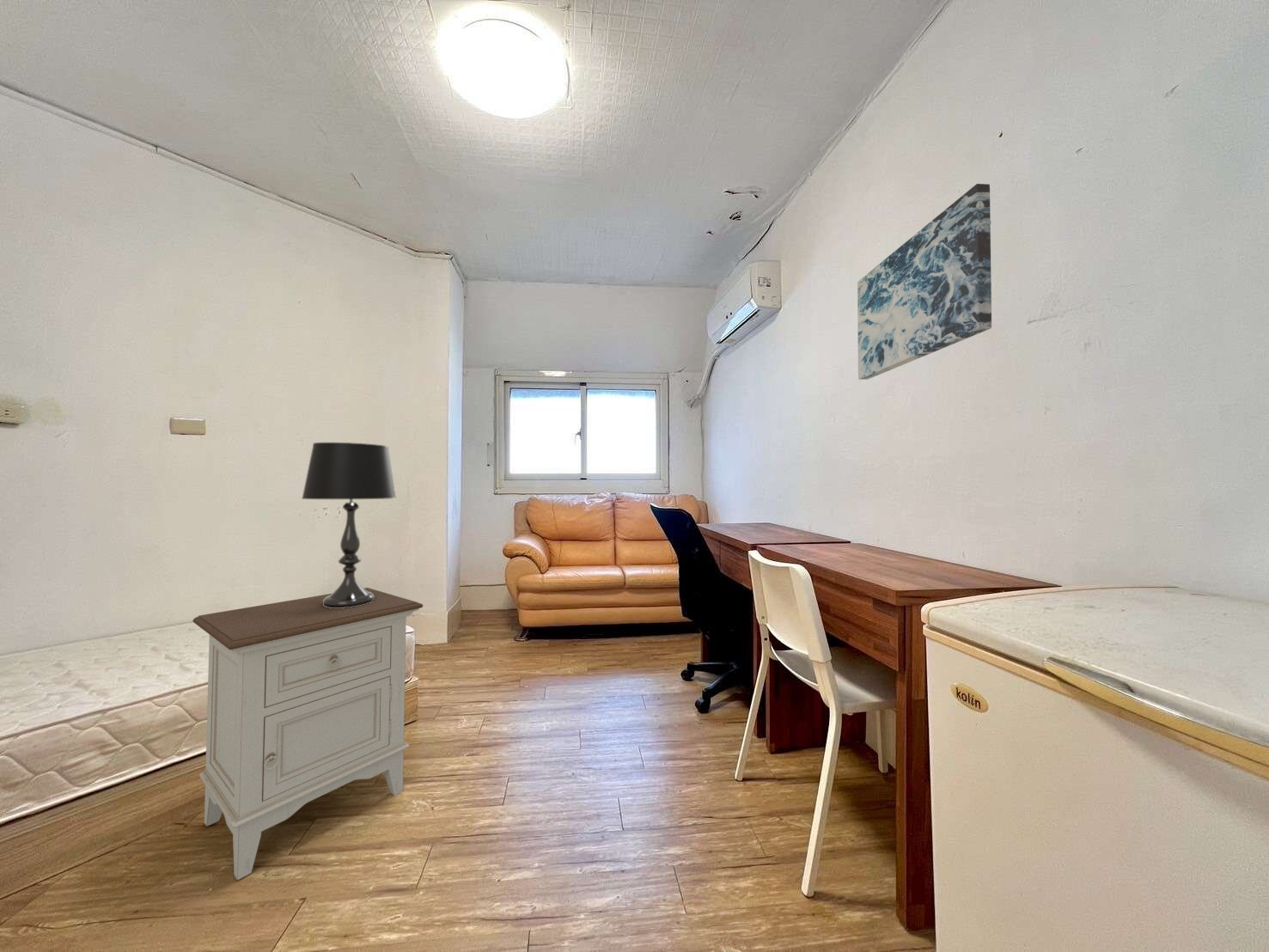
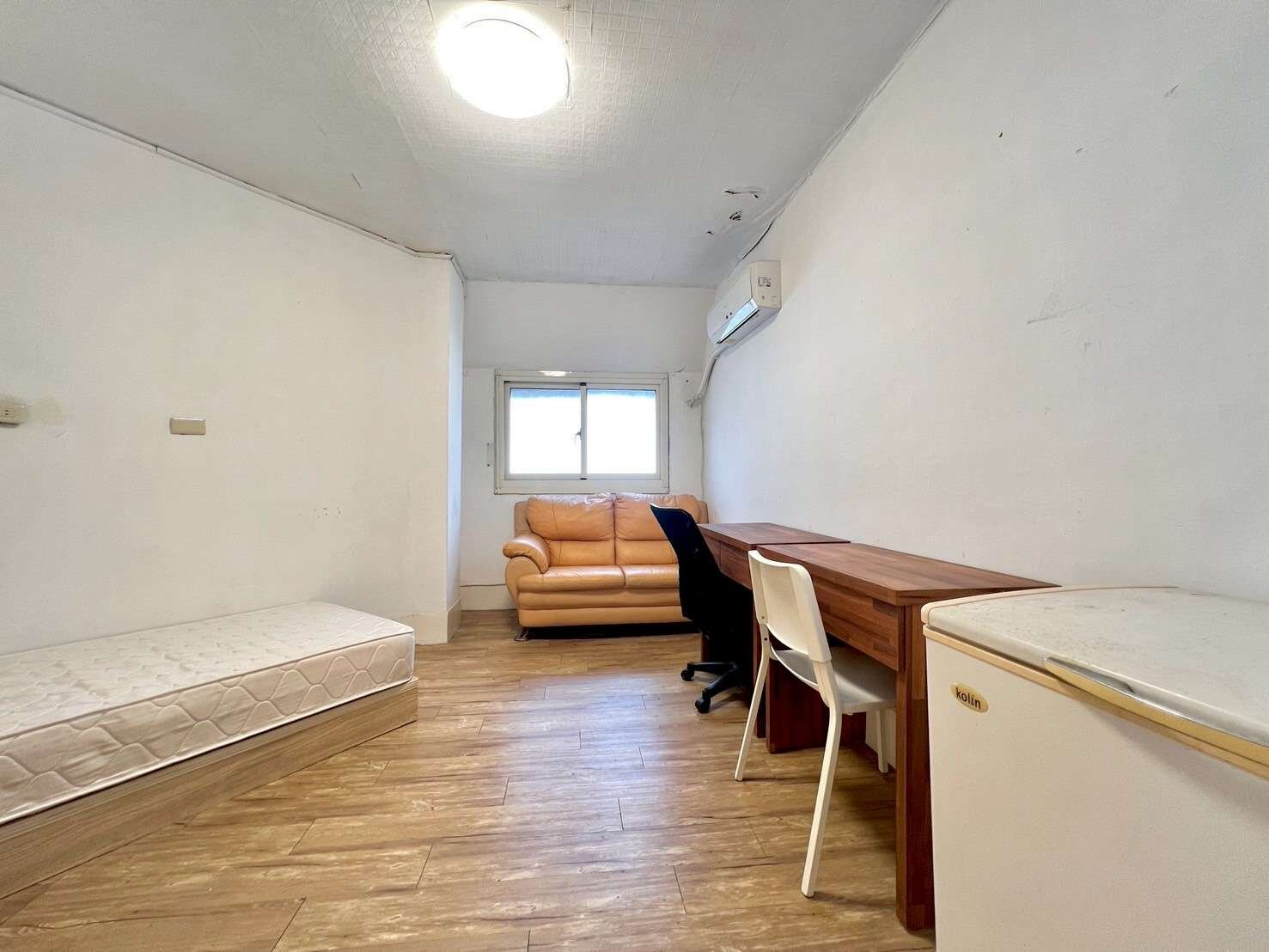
- nightstand [192,587,424,881]
- wall art [857,183,992,381]
- table lamp [301,442,397,608]
